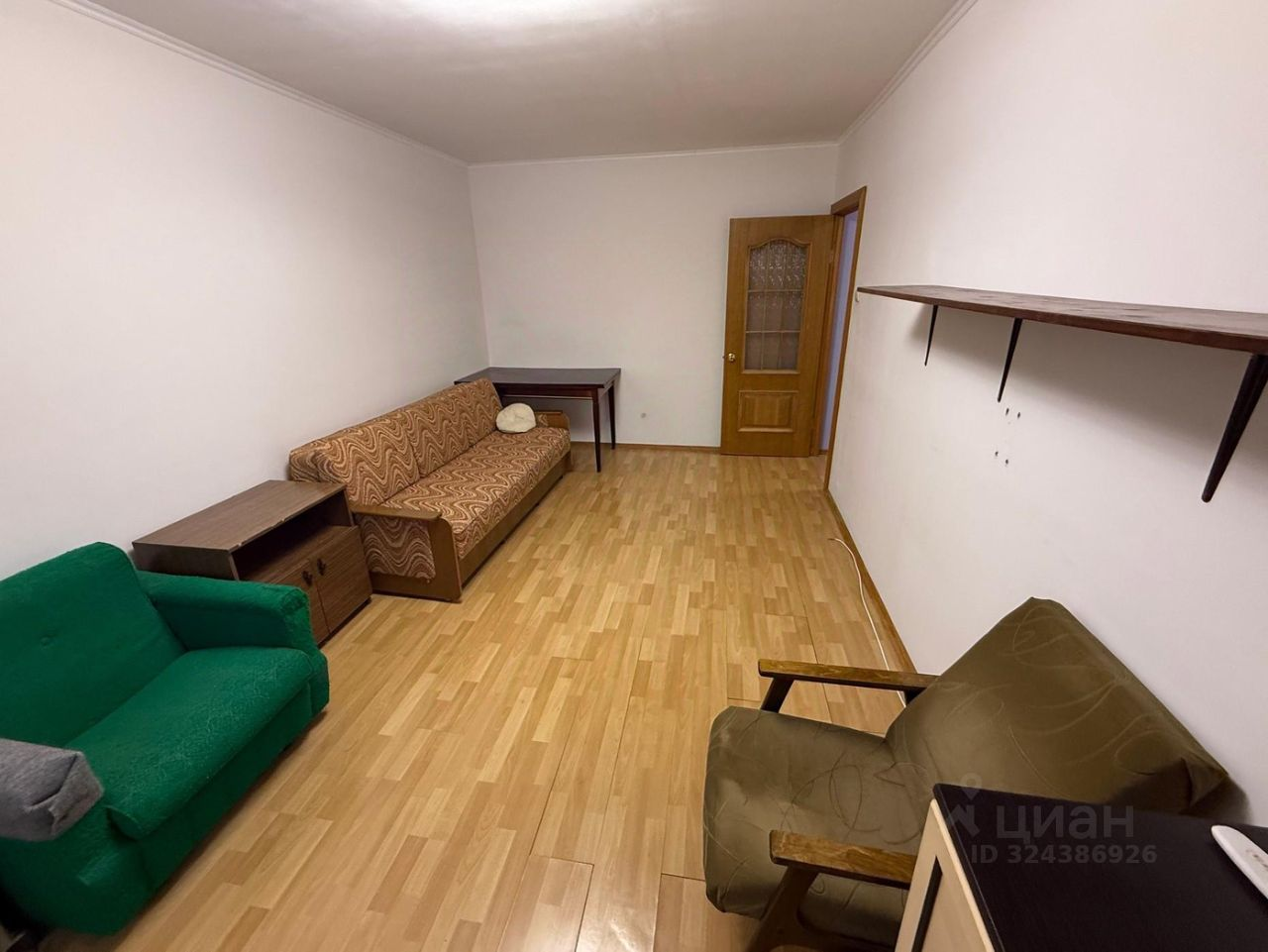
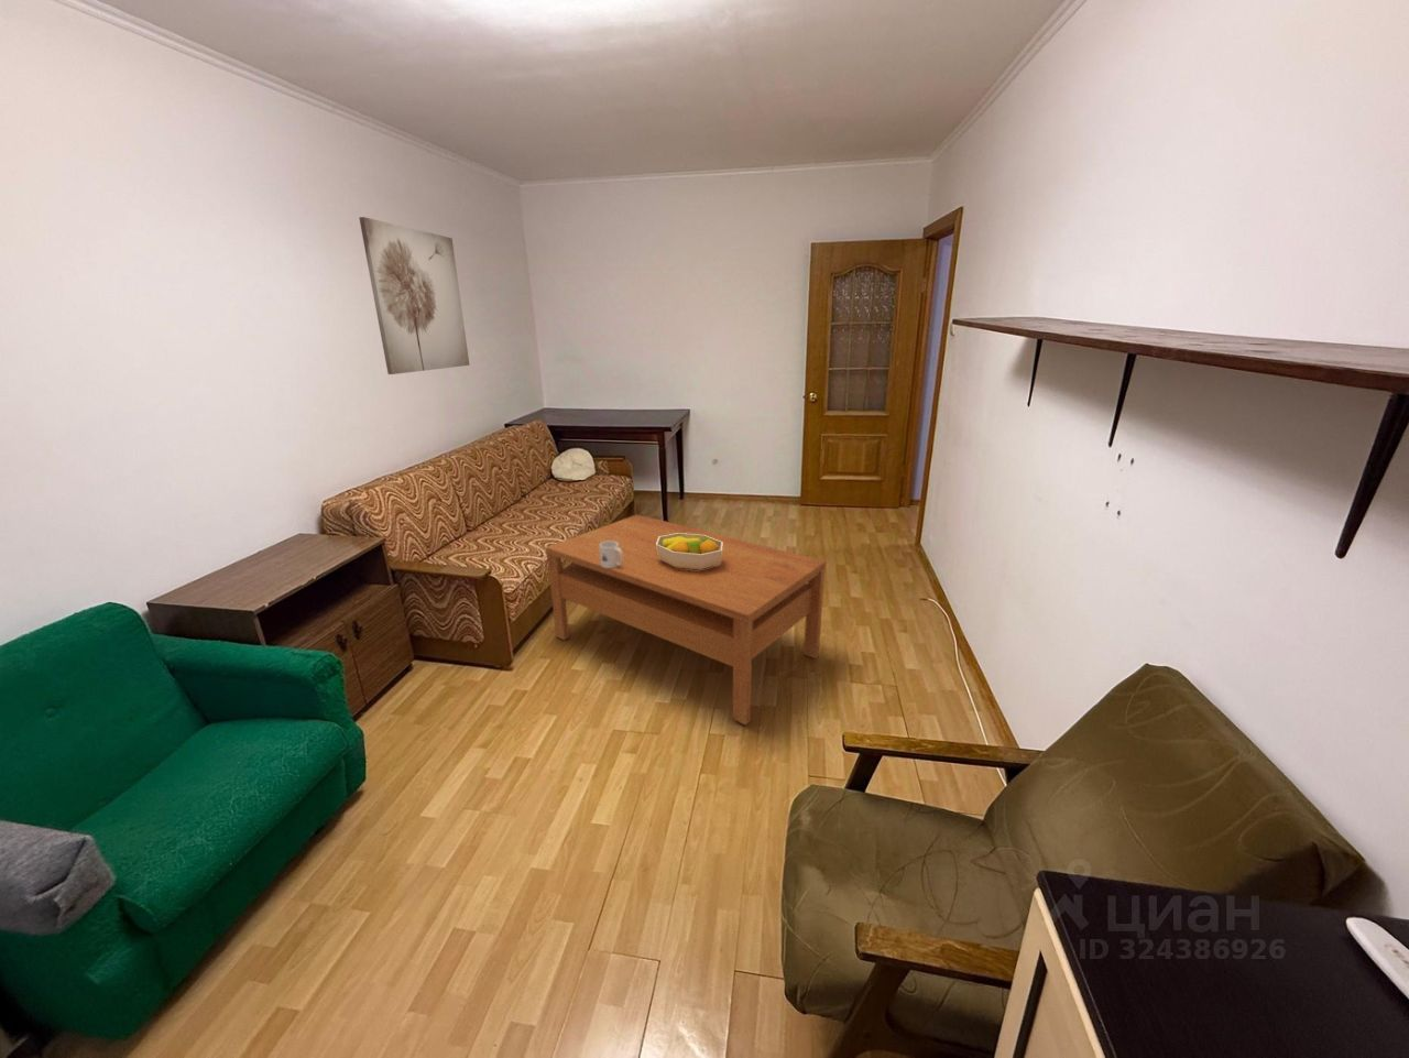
+ fruit bowl [656,532,723,570]
+ mug [600,541,623,568]
+ coffee table [544,513,827,727]
+ wall art [358,216,471,376]
